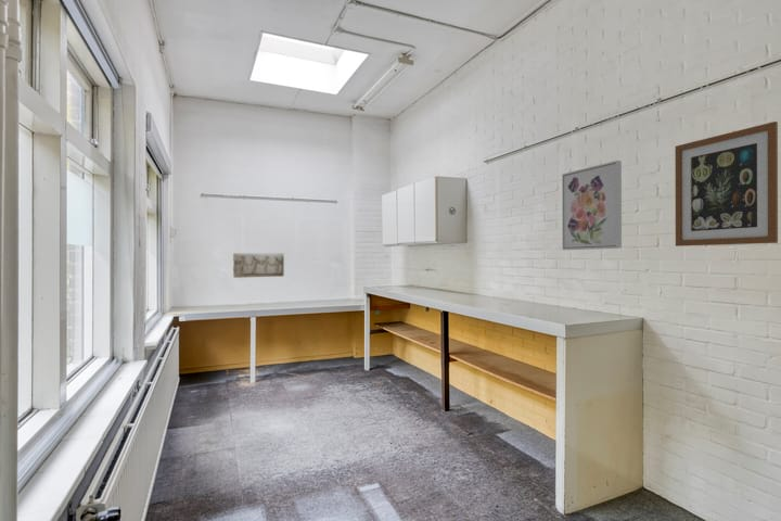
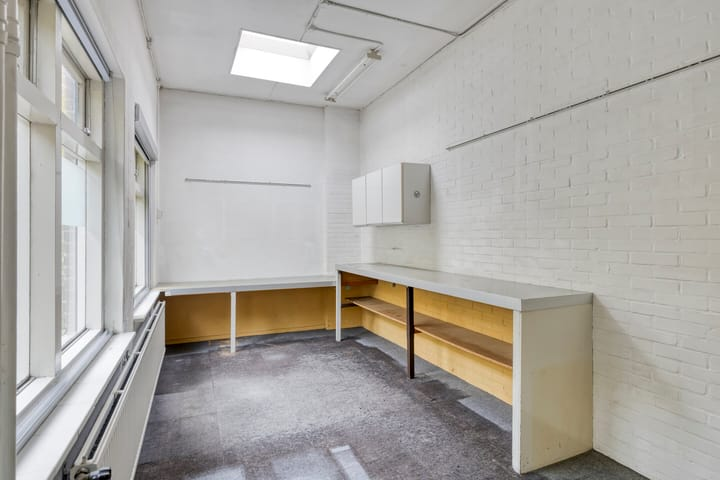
- relief sculpture [232,252,285,279]
- wall art [561,160,623,251]
- wall art [674,120,779,247]
